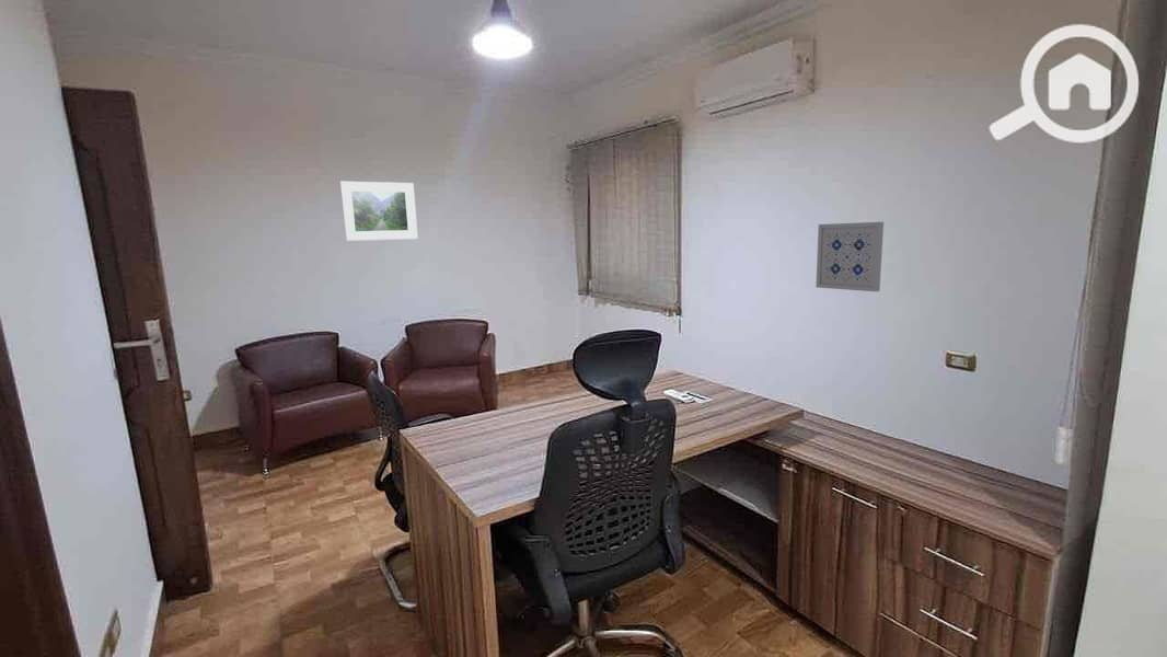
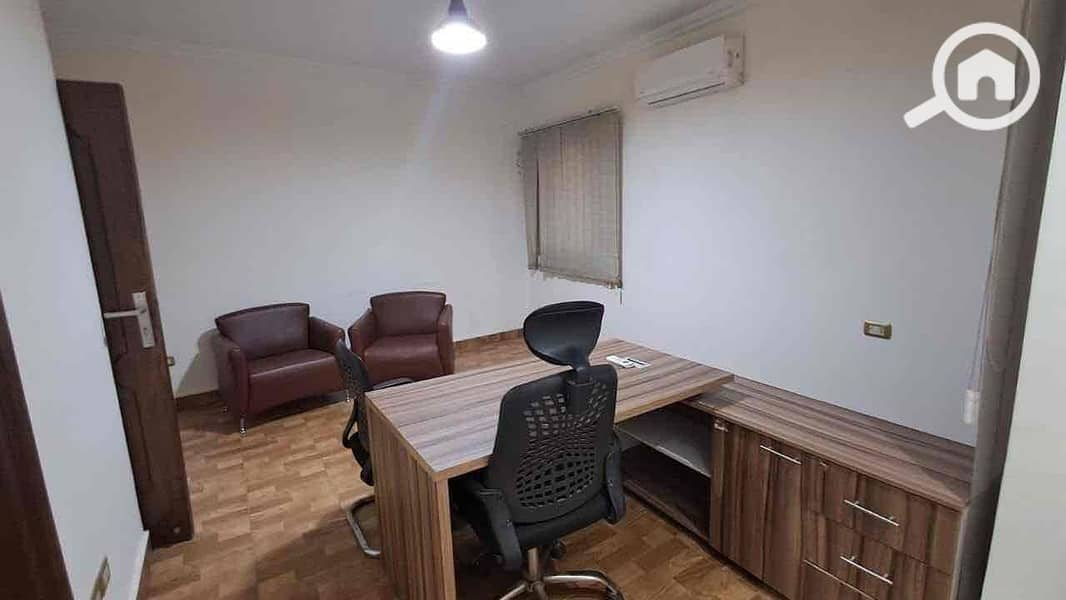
- wall art [814,221,885,292]
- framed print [339,181,419,242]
